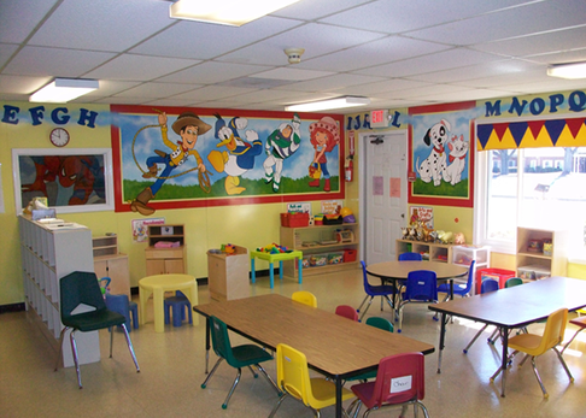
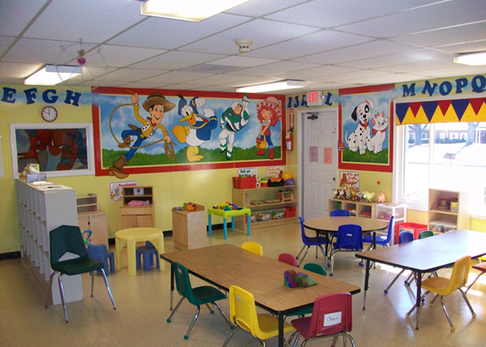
+ ceiling mobile [51,37,111,94]
+ puzzle [283,268,318,289]
